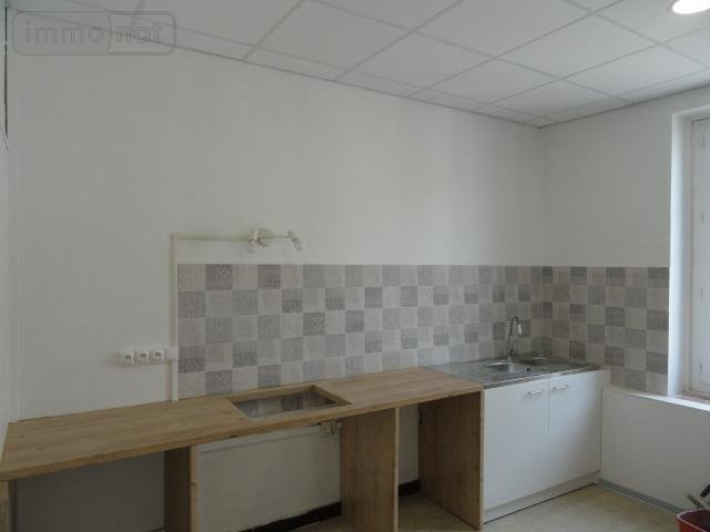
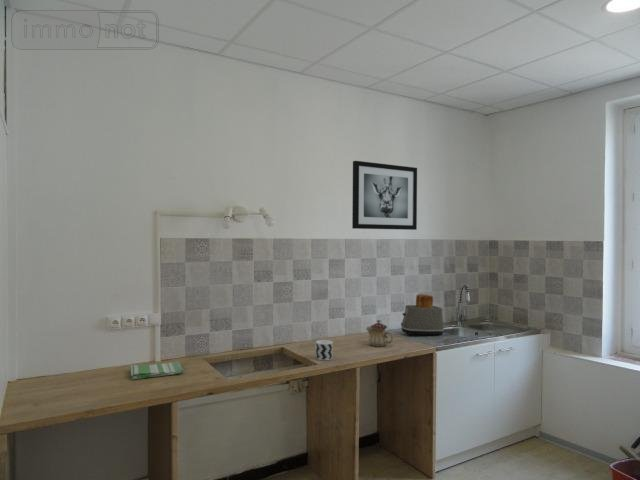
+ cup [314,339,334,361]
+ dish towel [129,360,184,381]
+ wall art [351,160,418,231]
+ teapot [365,319,394,348]
+ toaster [400,293,445,337]
